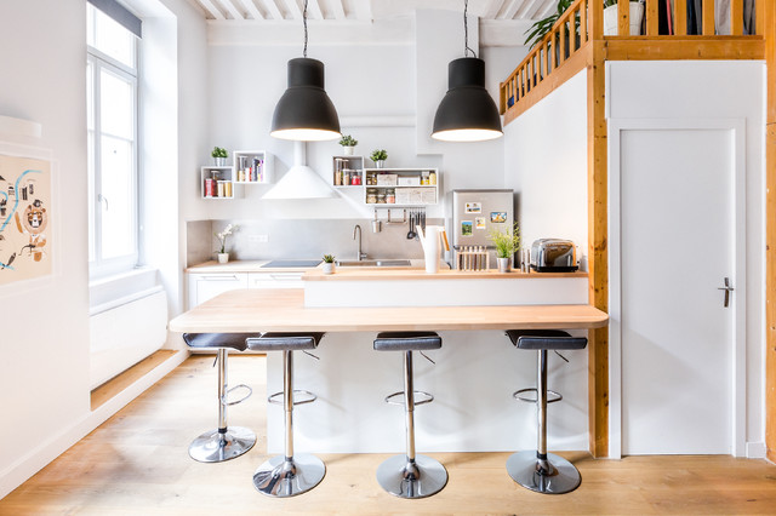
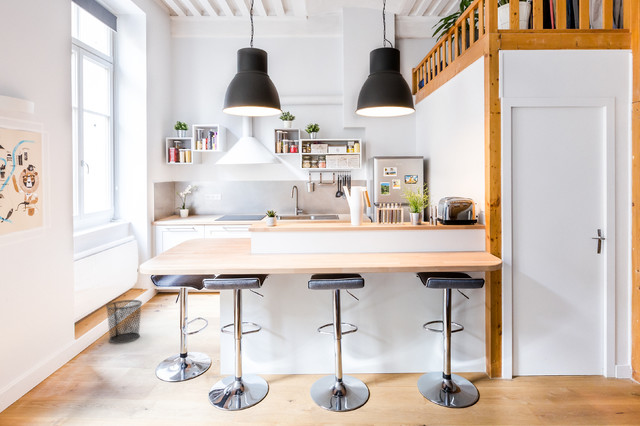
+ waste bin [105,299,143,344]
